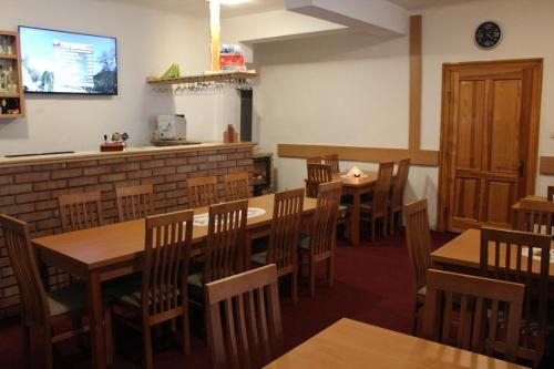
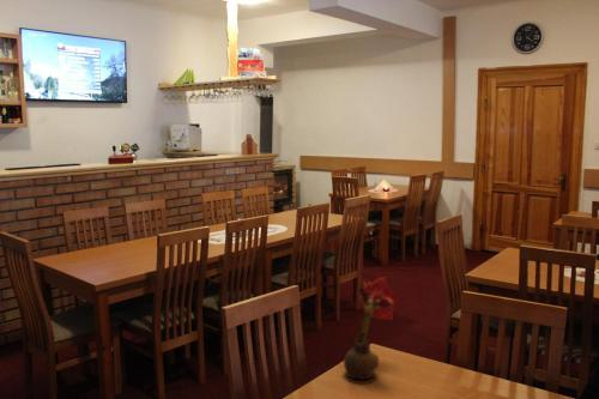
+ flower [343,277,399,380]
